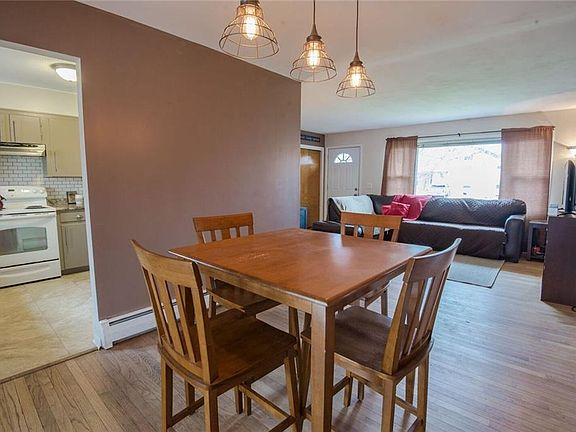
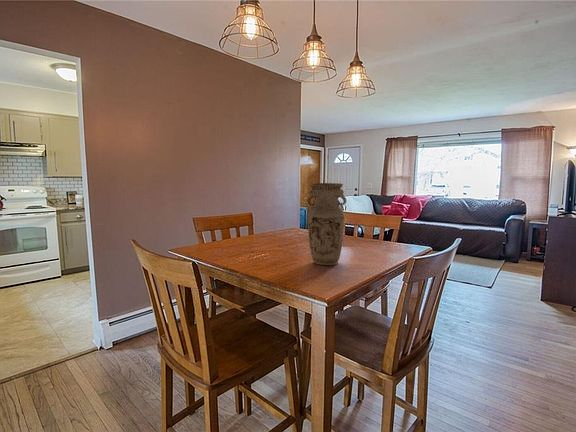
+ vase [306,182,347,266]
